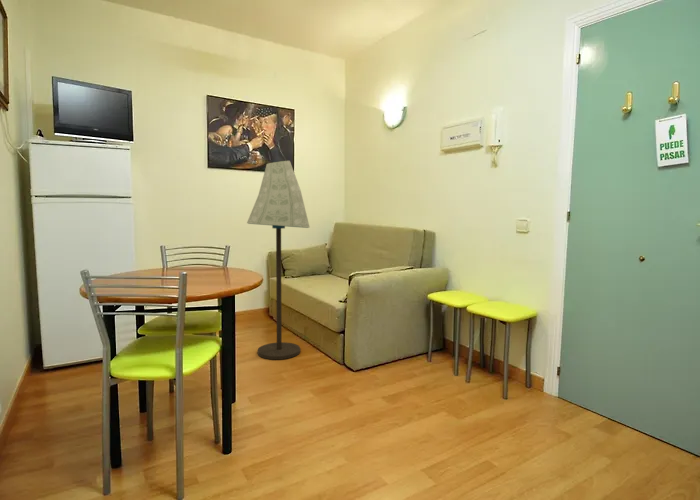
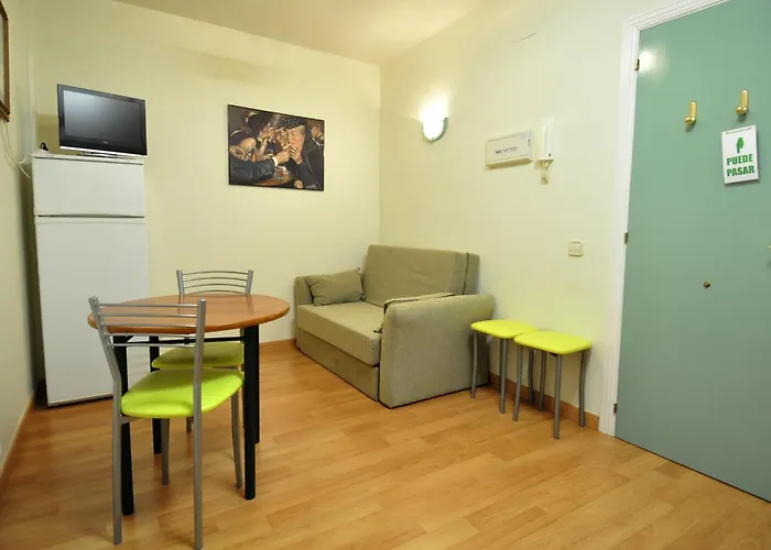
- floor lamp [246,160,310,361]
